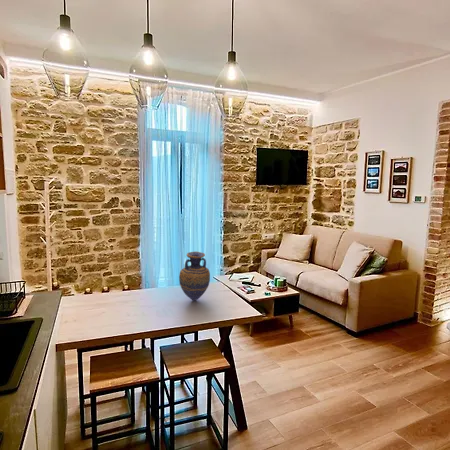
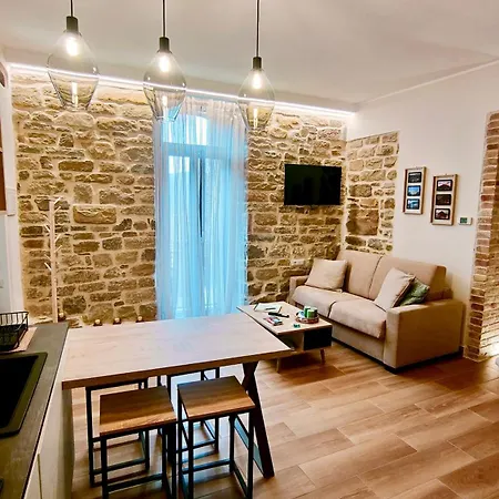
- vase [178,251,211,302]
